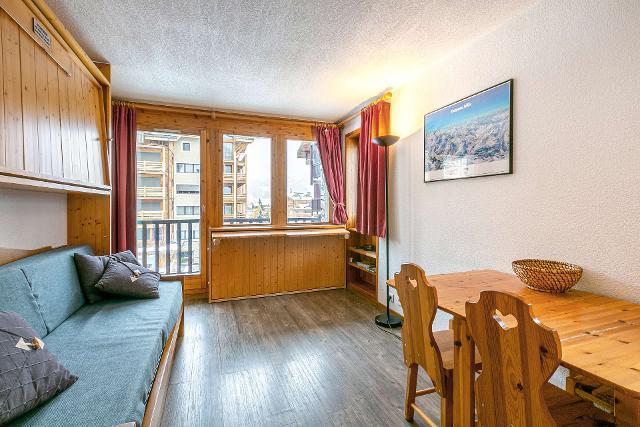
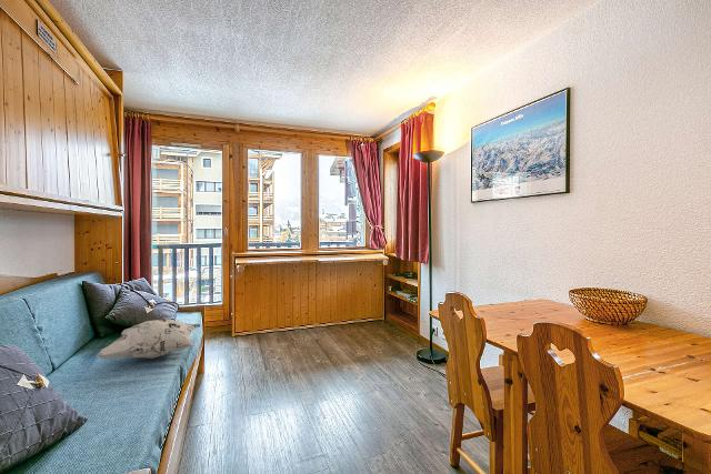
+ decorative pillow [96,319,201,360]
